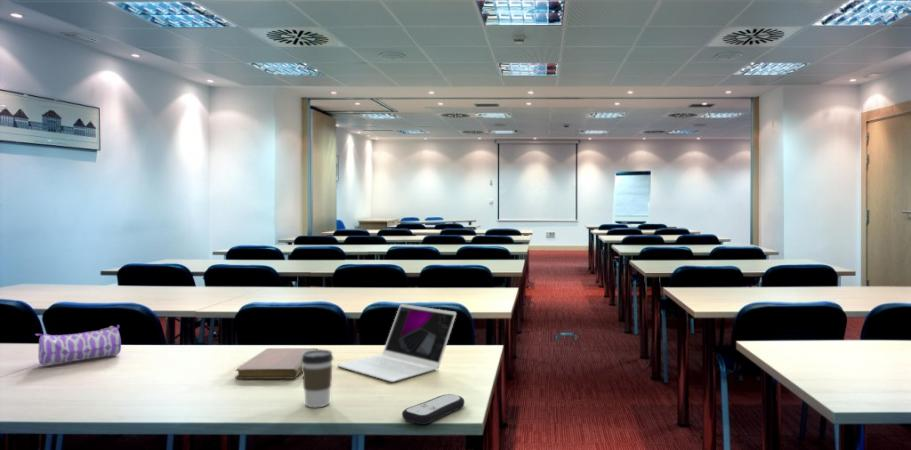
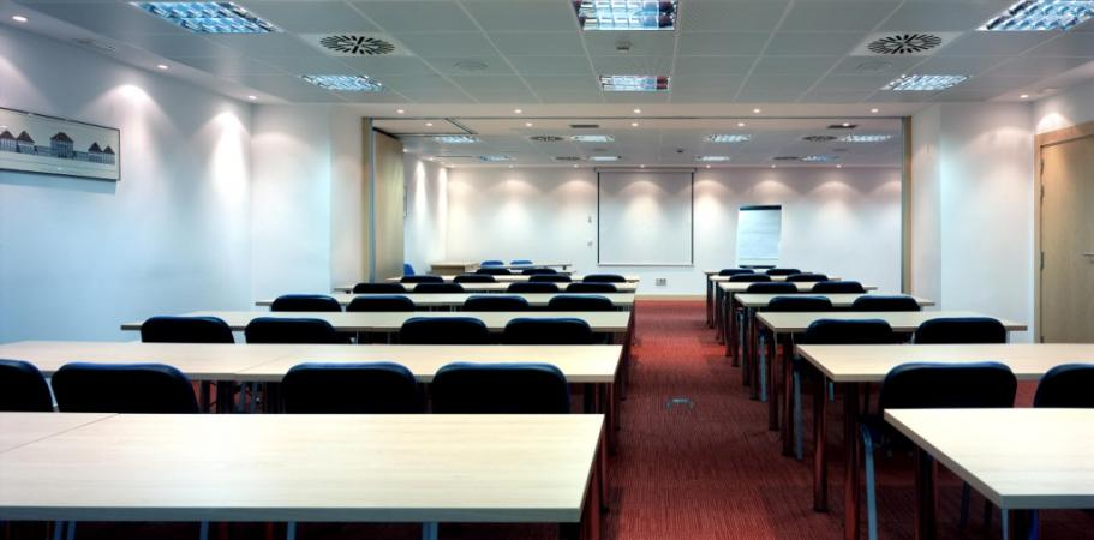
- remote control [401,393,465,425]
- coffee cup [301,348,334,408]
- pencil case [34,324,122,366]
- notebook [234,347,319,380]
- laptop [336,303,457,383]
